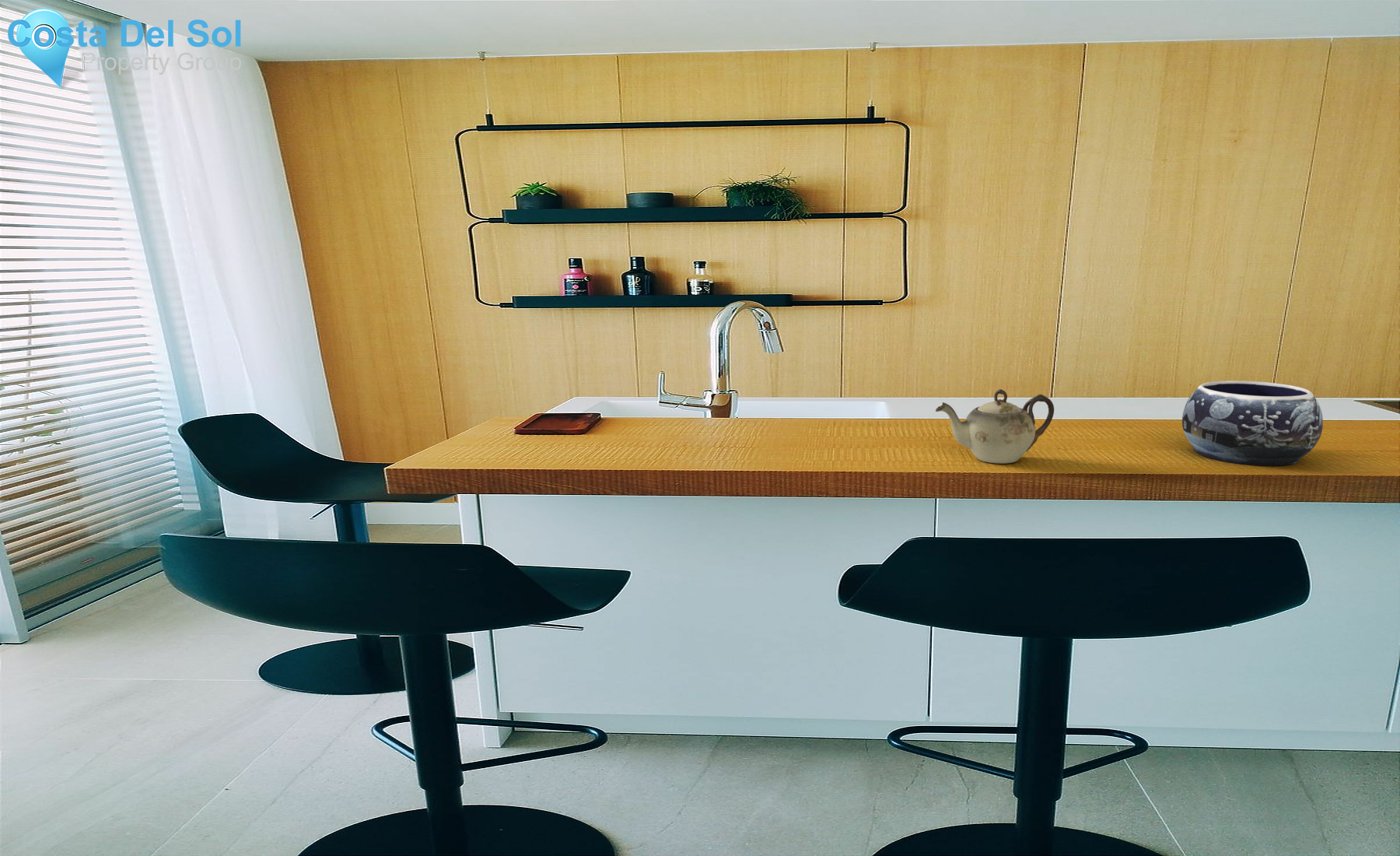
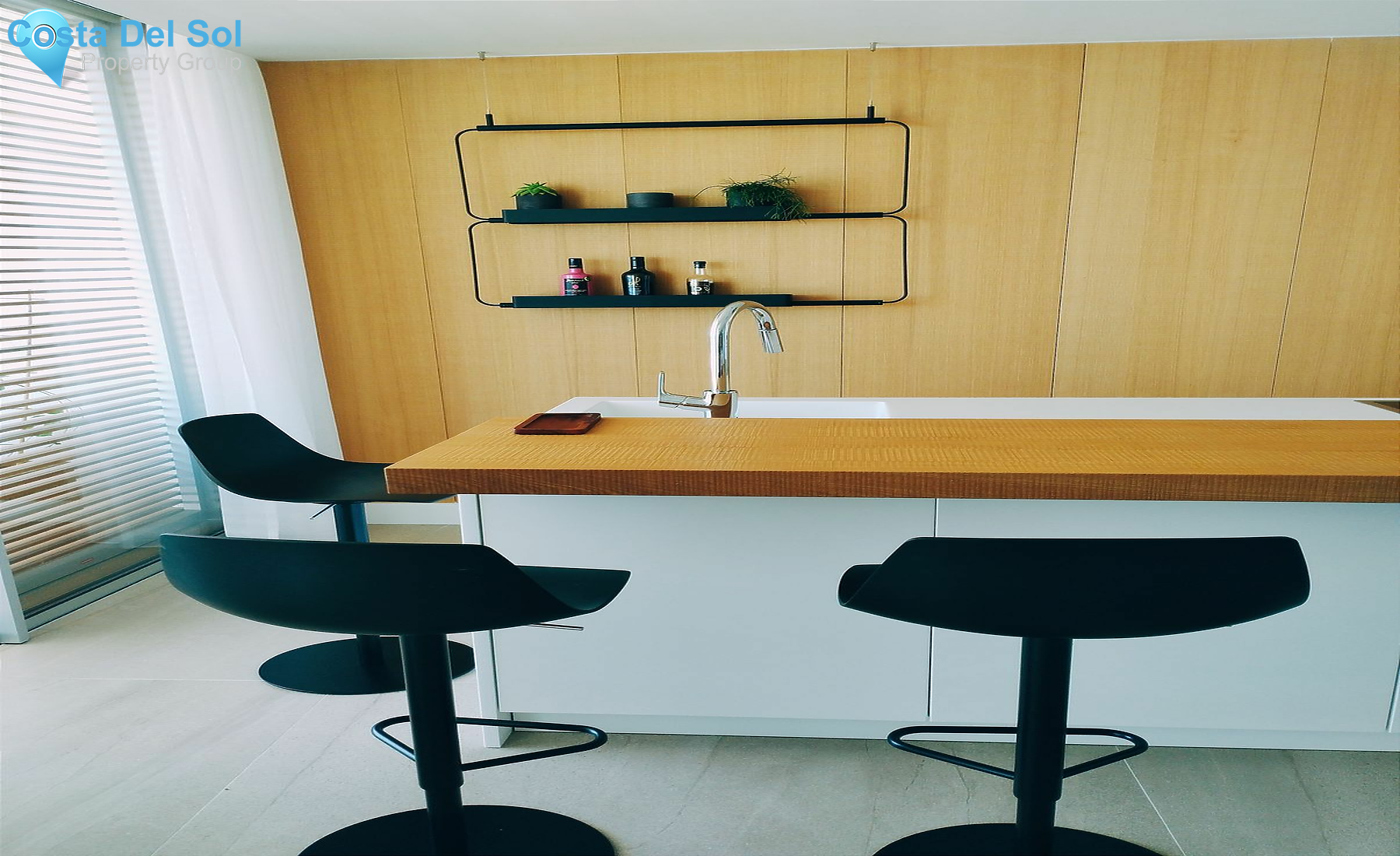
- decorative bowl [1181,380,1324,467]
- teapot [935,388,1055,465]
